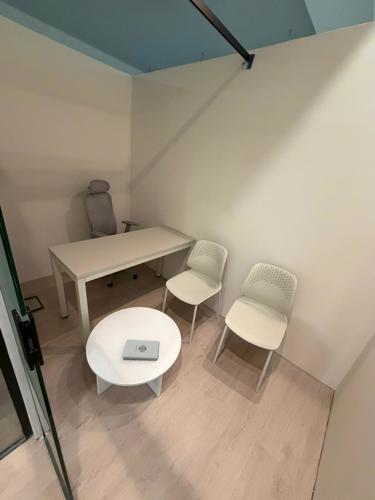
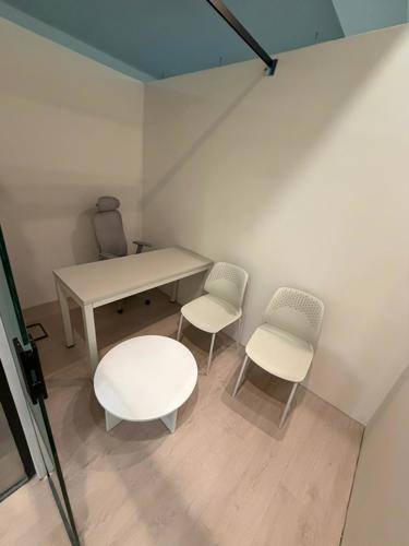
- notepad [122,338,160,361]
